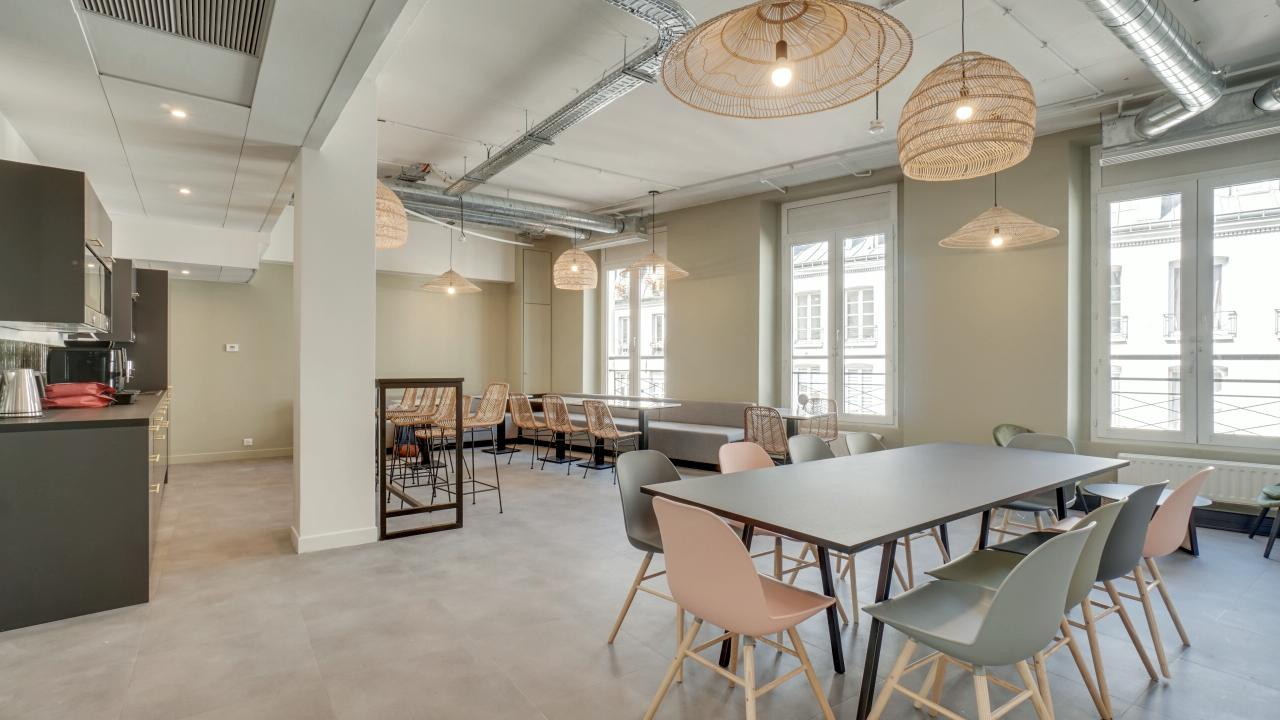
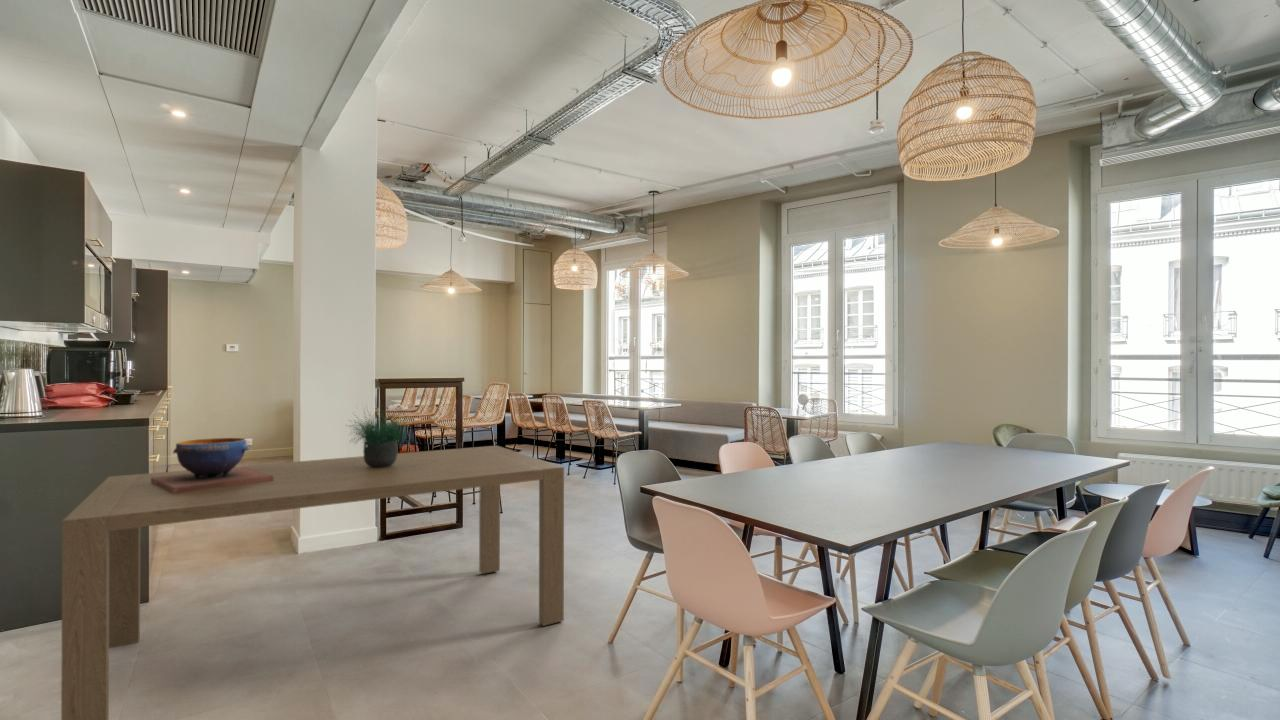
+ potted plant [343,399,418,468]
+ decorative bowl [151,437,273,494]
+ dining table [60,445,565,720]
